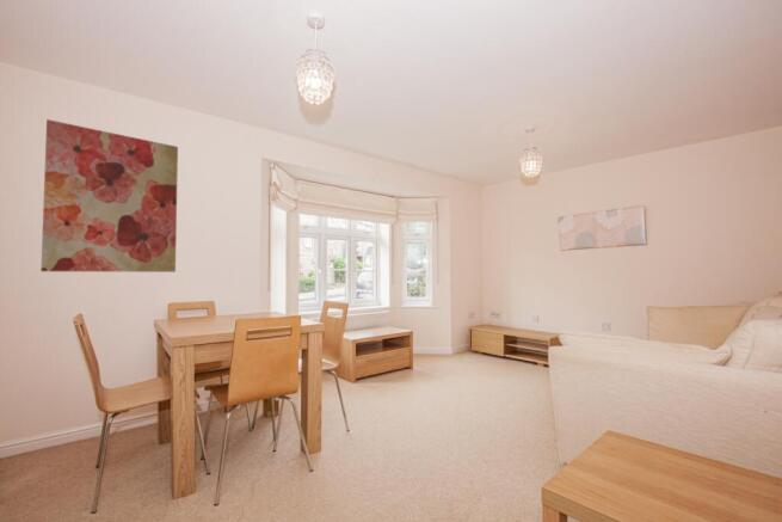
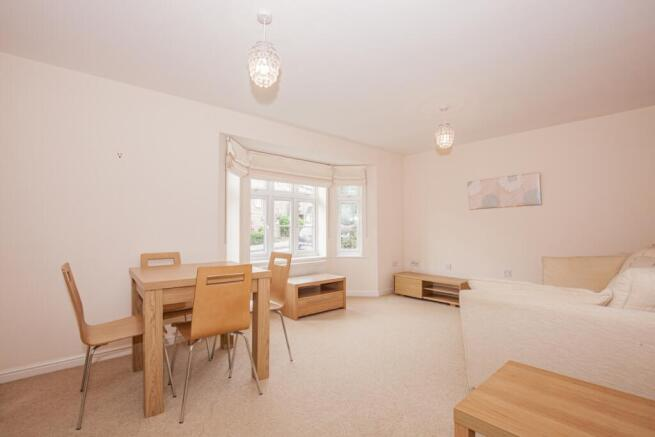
- wall art [39,118,179,274]
